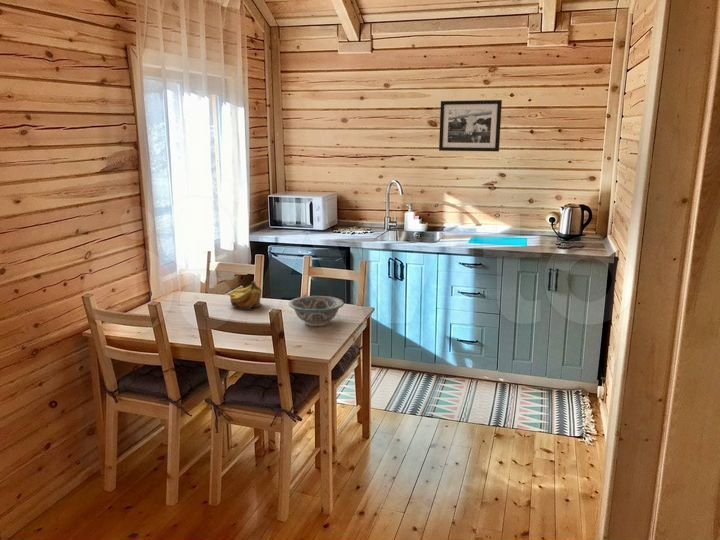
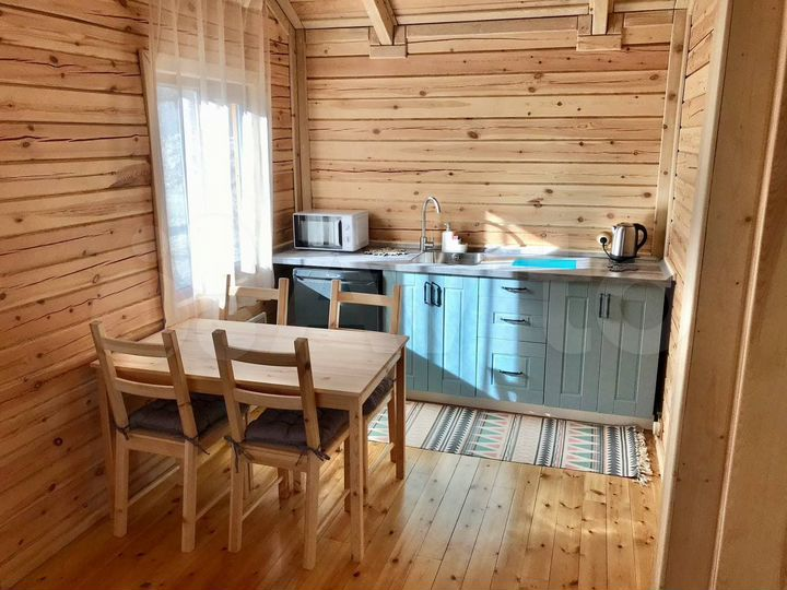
- picture frame [438,99,503,152]
- bowl [288,295,345,327]
- fruit [228,280,263,310]
